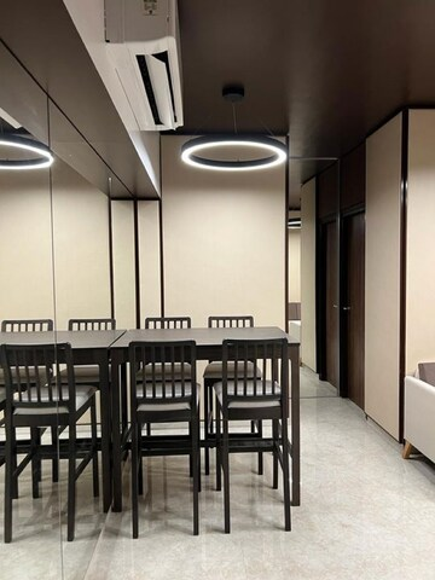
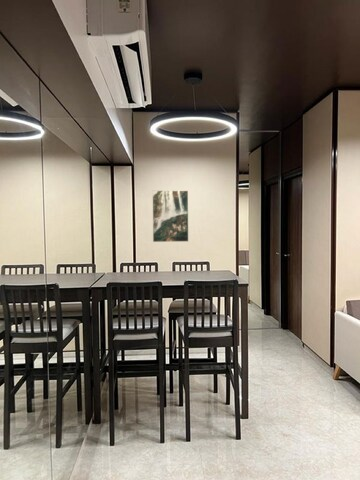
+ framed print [152,190,190,243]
